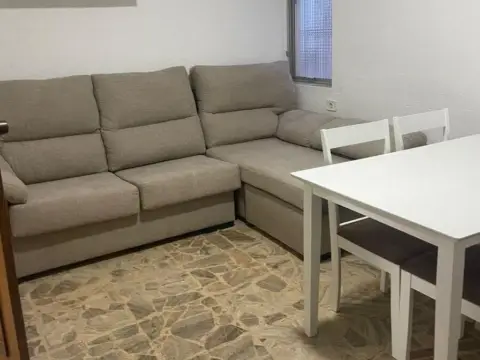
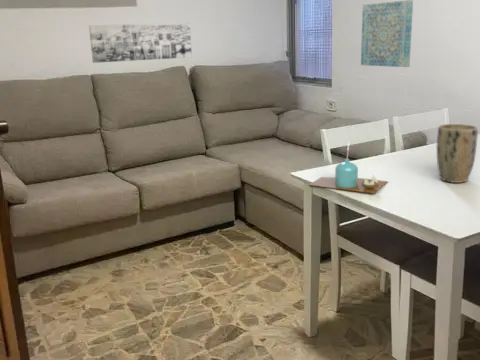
+ wall art [360,0,414,68]
+ plant pot [436,123,479,184]
+ wall art [88,22,193,64]
+ candle [308,141,389,194]
